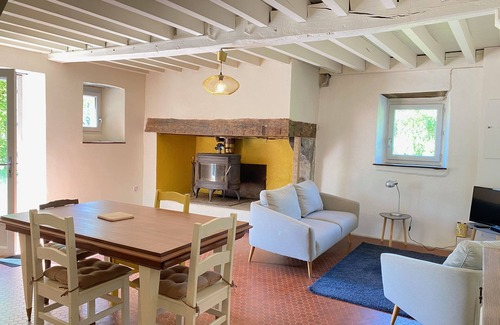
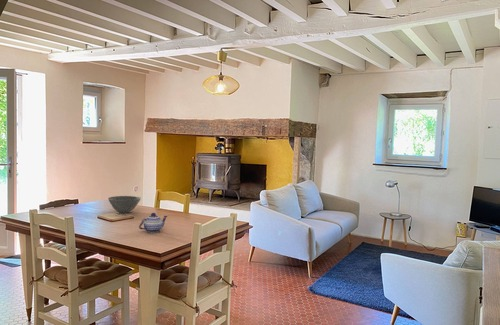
+ teapot [138,212,168,234]
+ bowl [107,195,142,214]
